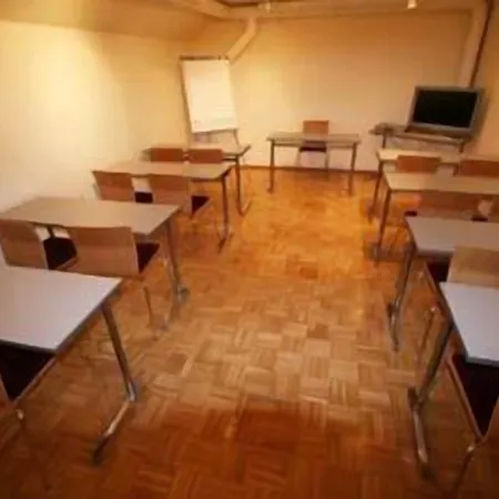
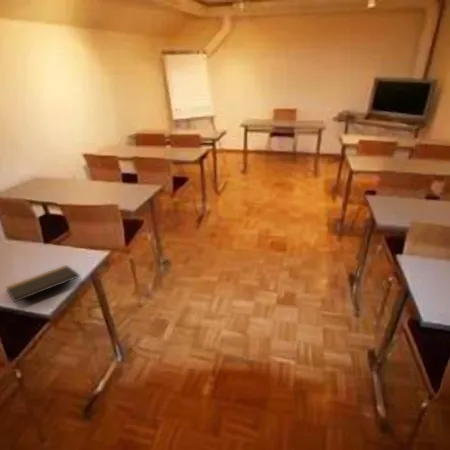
+ notepad [5,264,84,304]
